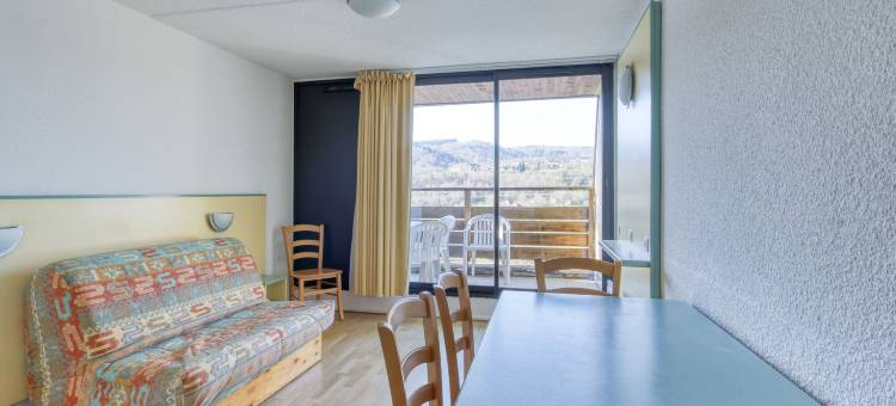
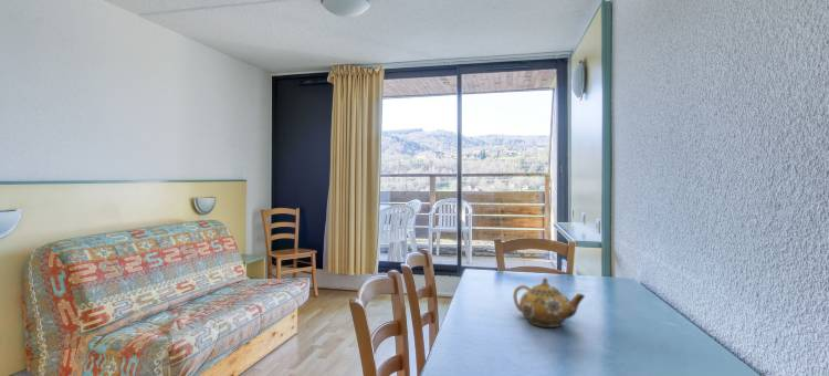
+ teapot [512,278,586,328]
